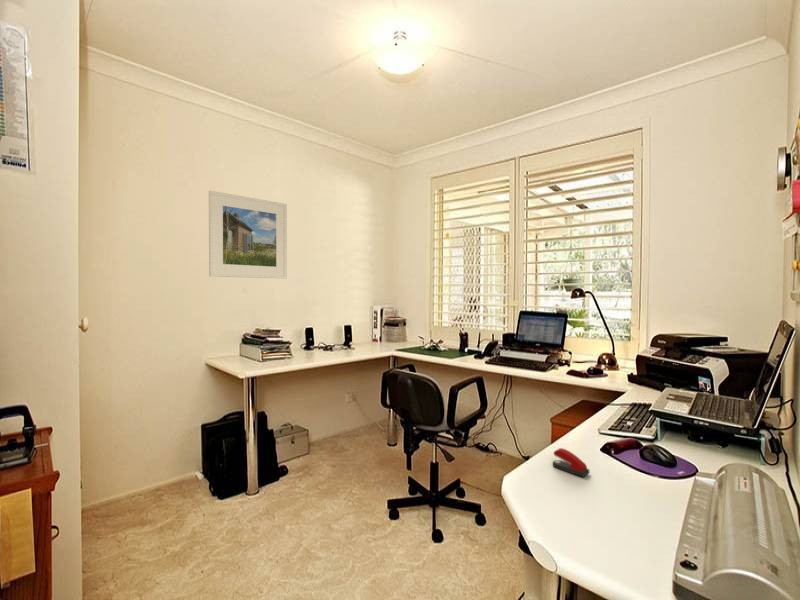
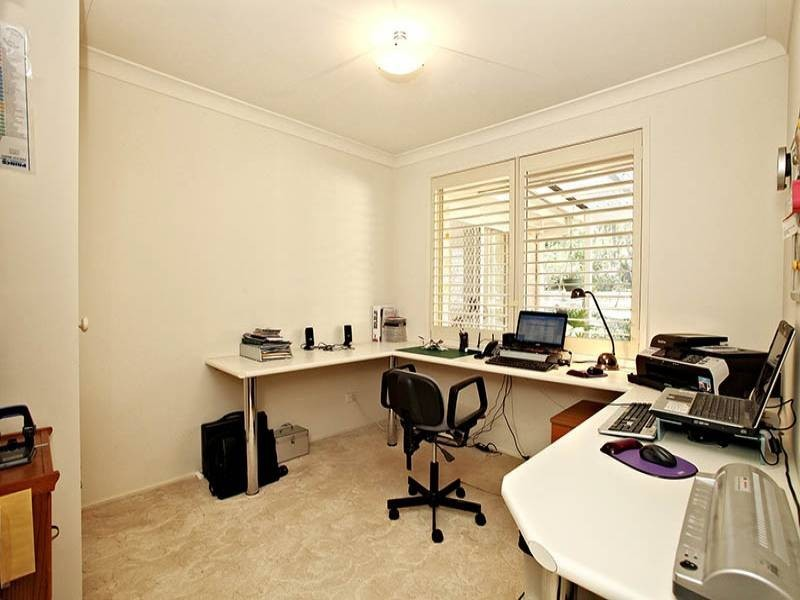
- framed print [208,190,288,280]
- stapler [552,447,590,478]
